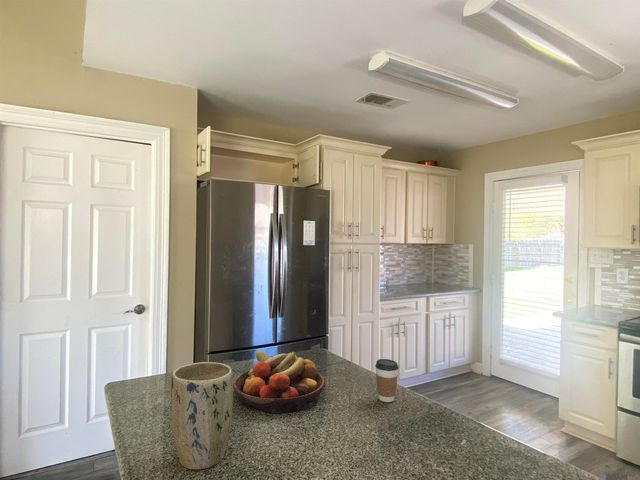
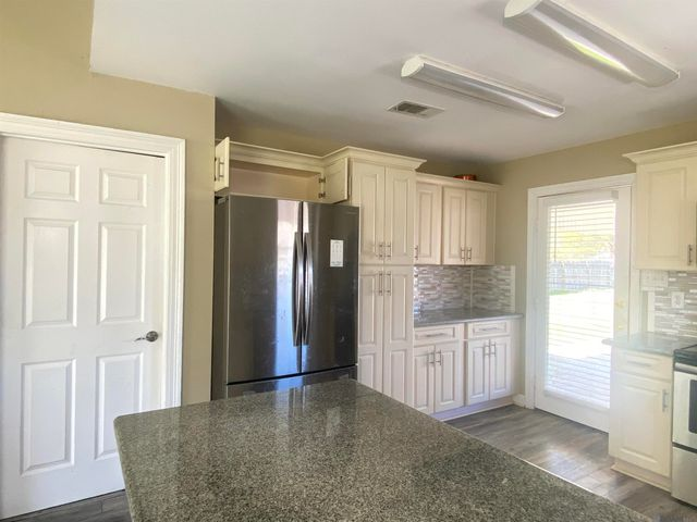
- fruit bowl [233,349,326,415]
- plant pot [170,361,234,470]
- coffee cup [374,358,400,403]
